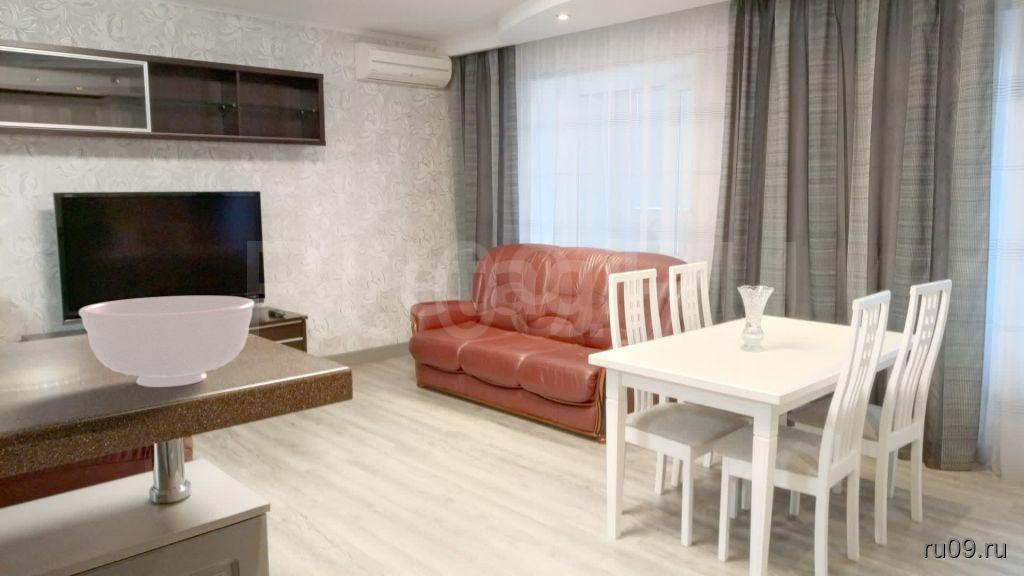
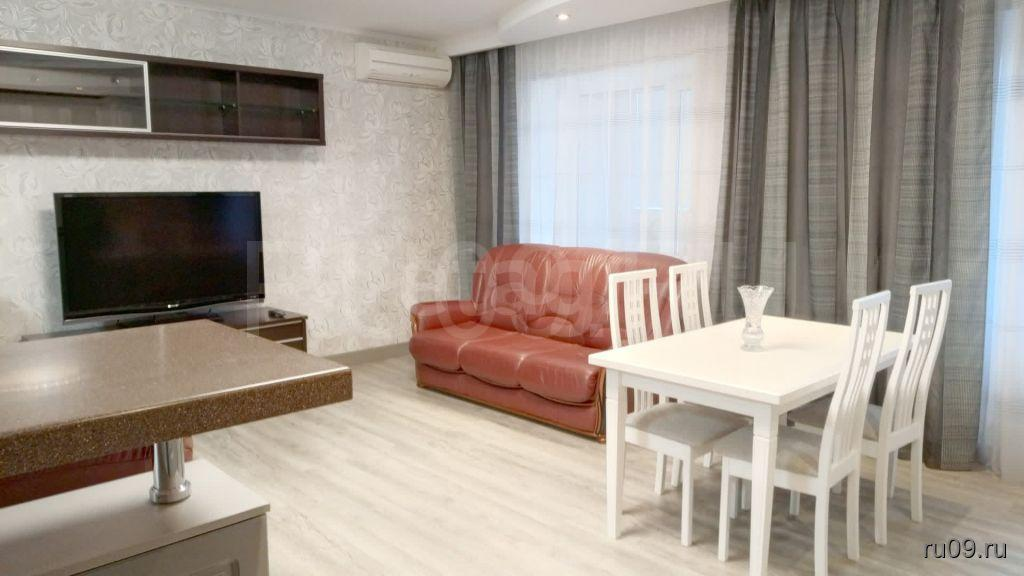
- bowl [78,295,255,388]
